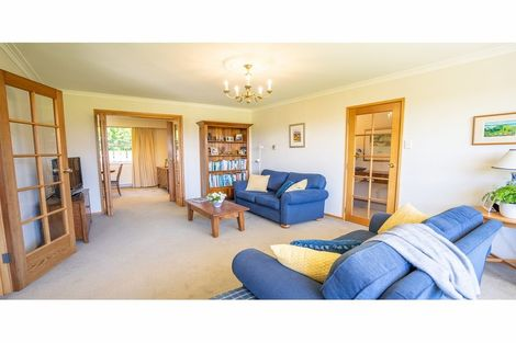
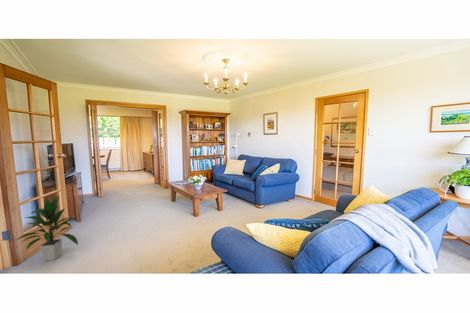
+ indoor plant [14,195,79,262]
